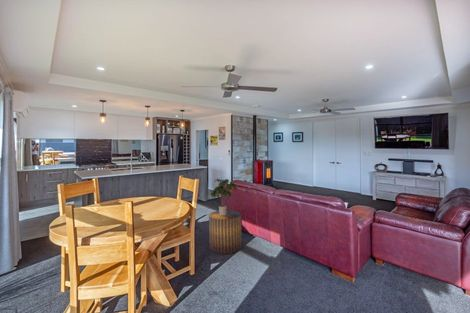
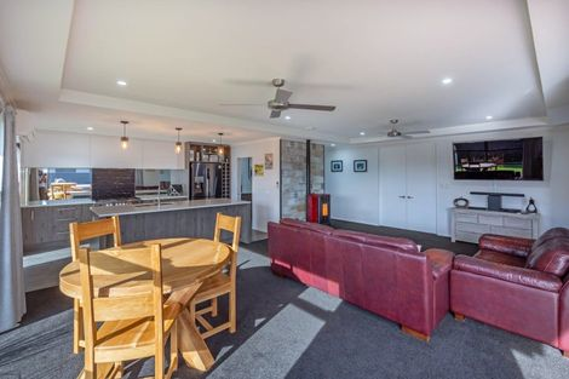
- potted plant [210,178,238,216]
- stool [208,209,242,255]
